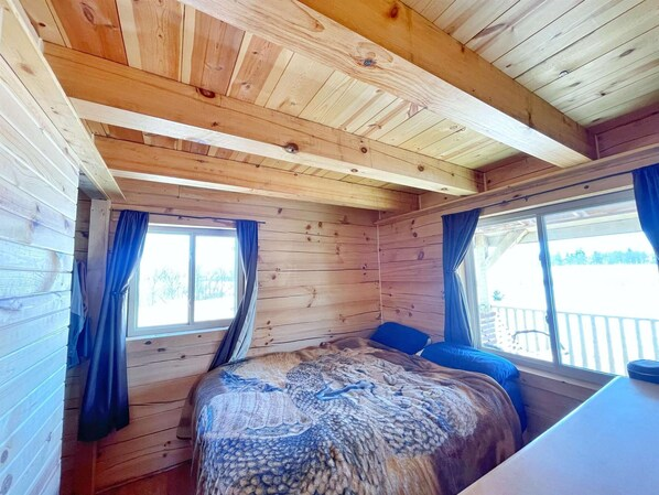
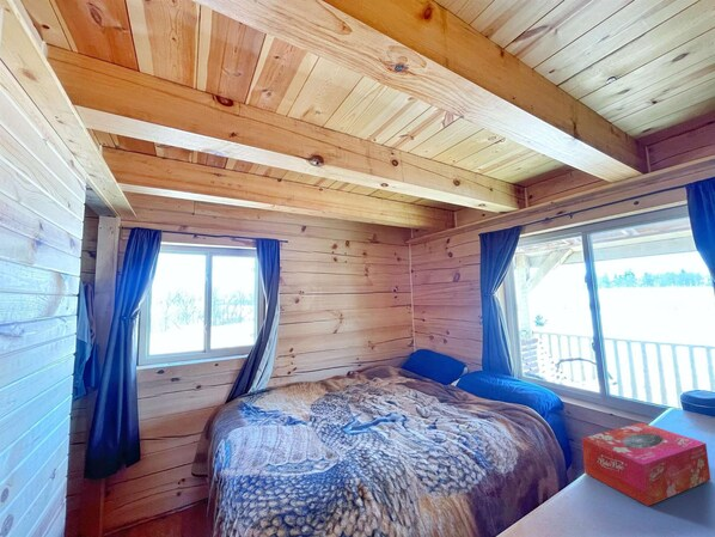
+ tissue box [581,421,711,507]
